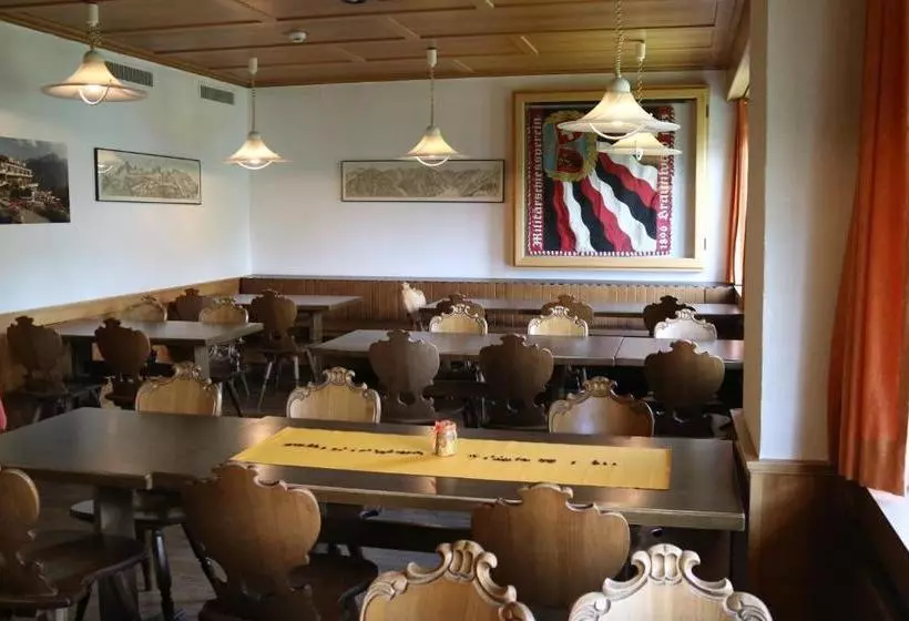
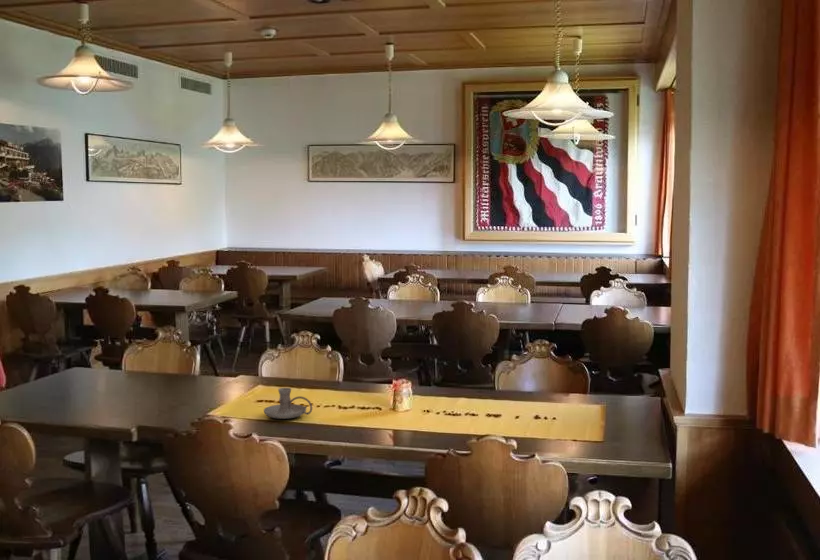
+ candle holder [263,387,313,420]
